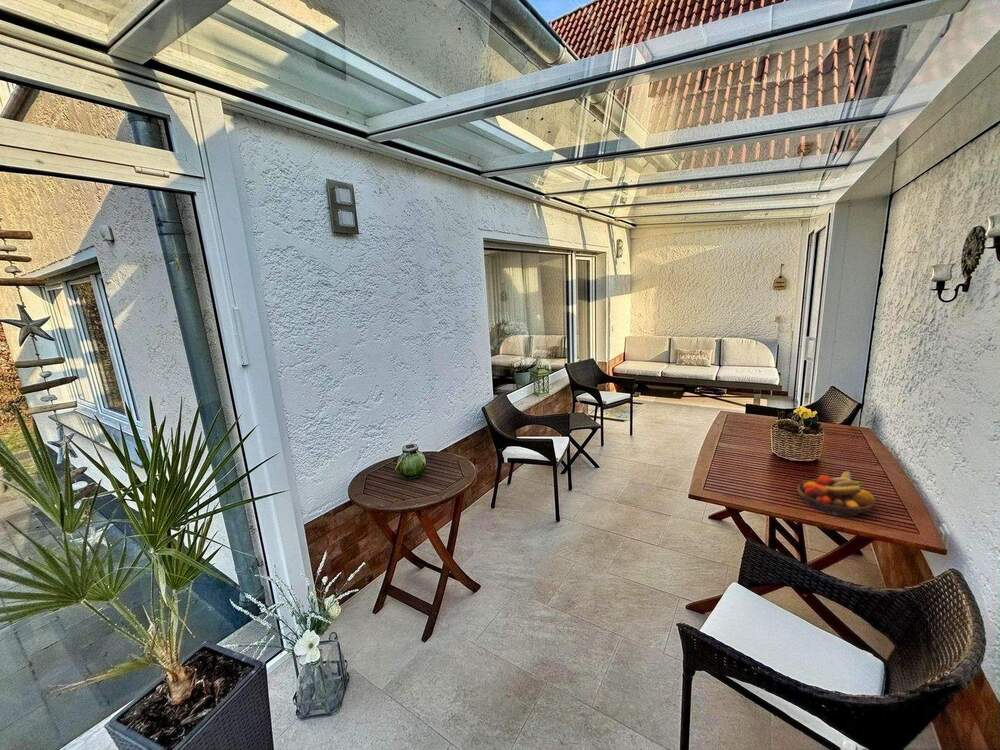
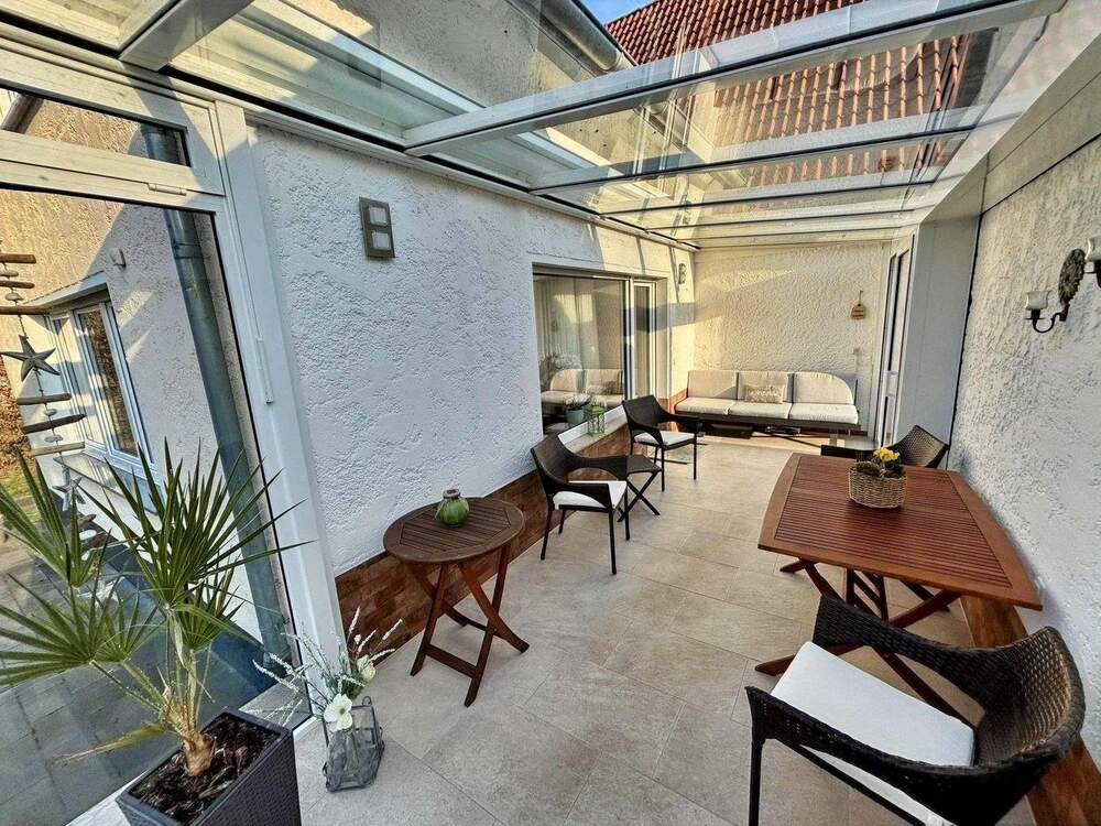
- fruit bowl [797,470,876,518]
